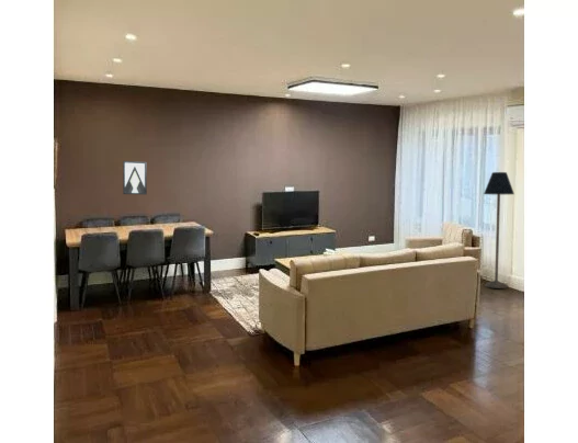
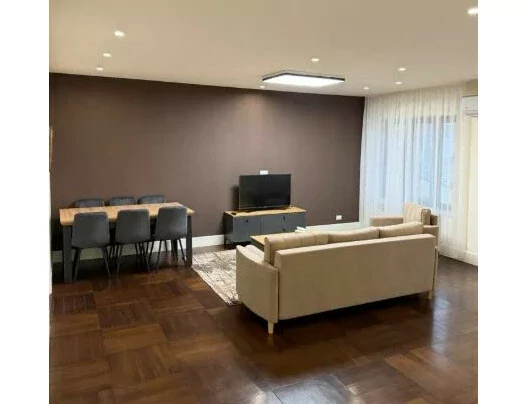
- floor lamp [483,171,515,289]
- wall art [122,160,148,195]
